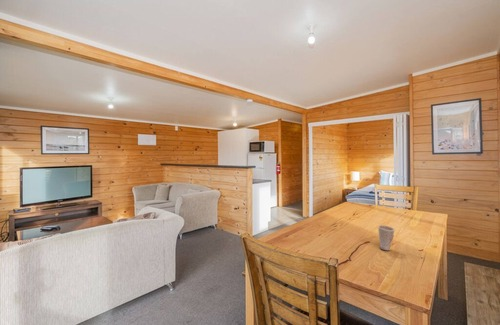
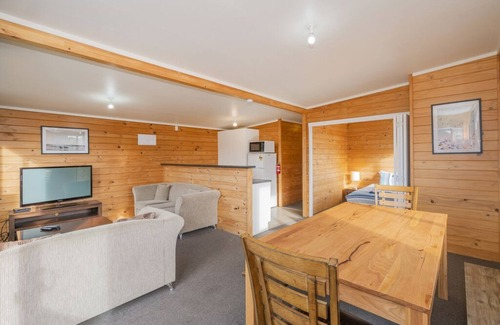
- cup [377,224,396,252]
